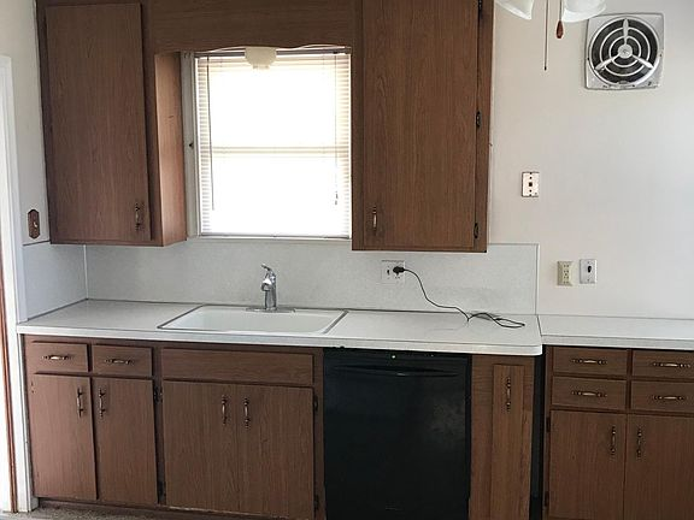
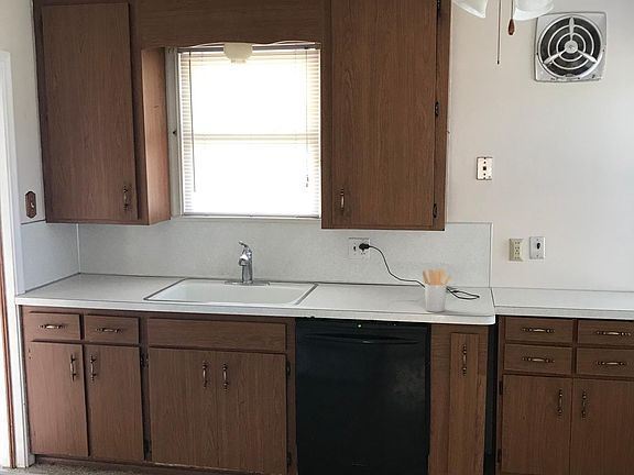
+ utensil holder [422,268,452,313]
